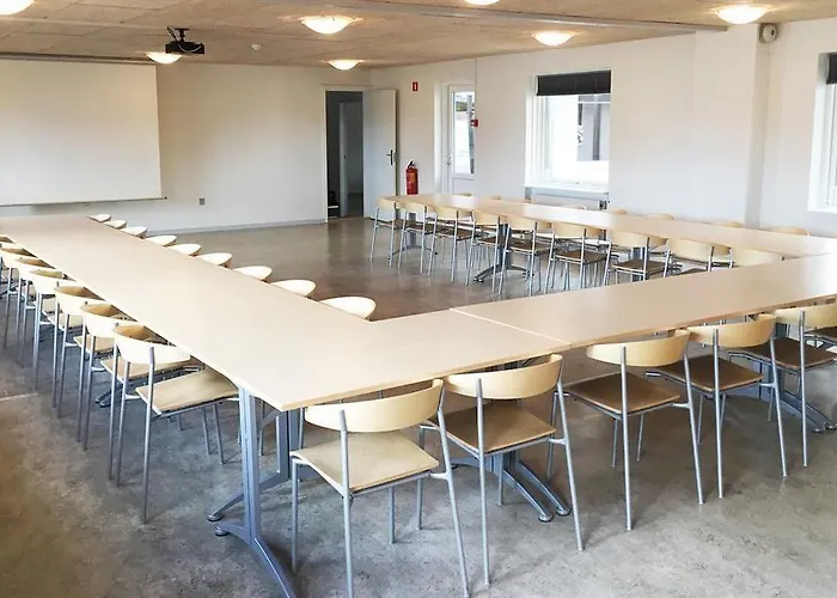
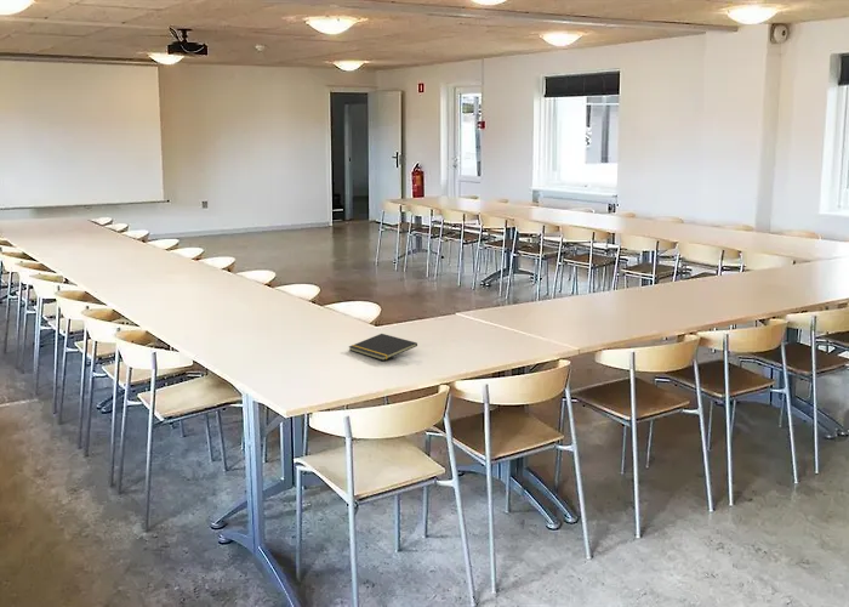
+ notepad [348,333,418,362]
